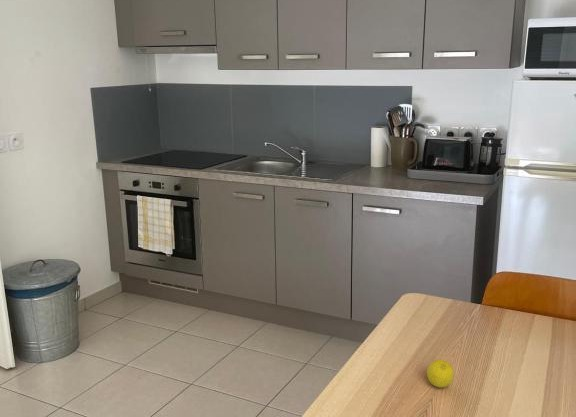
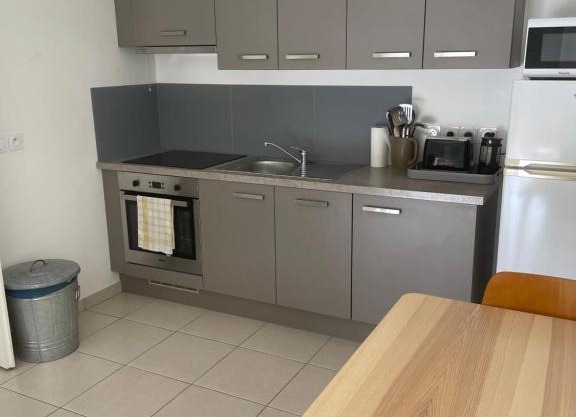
- fruit [426,359,455,389]
